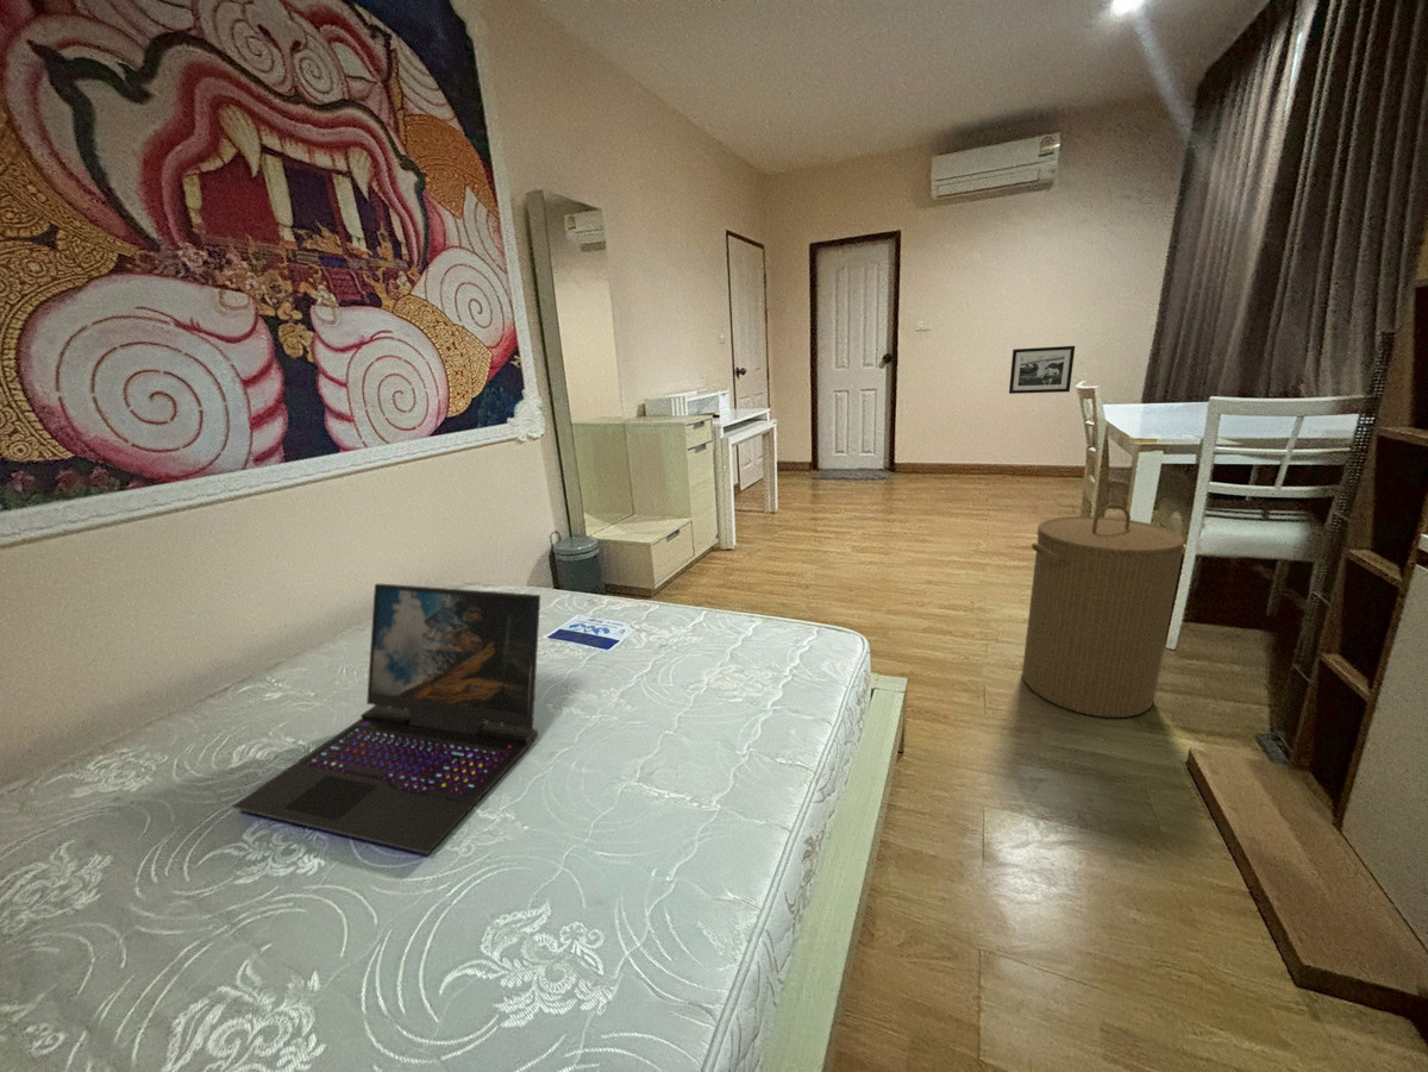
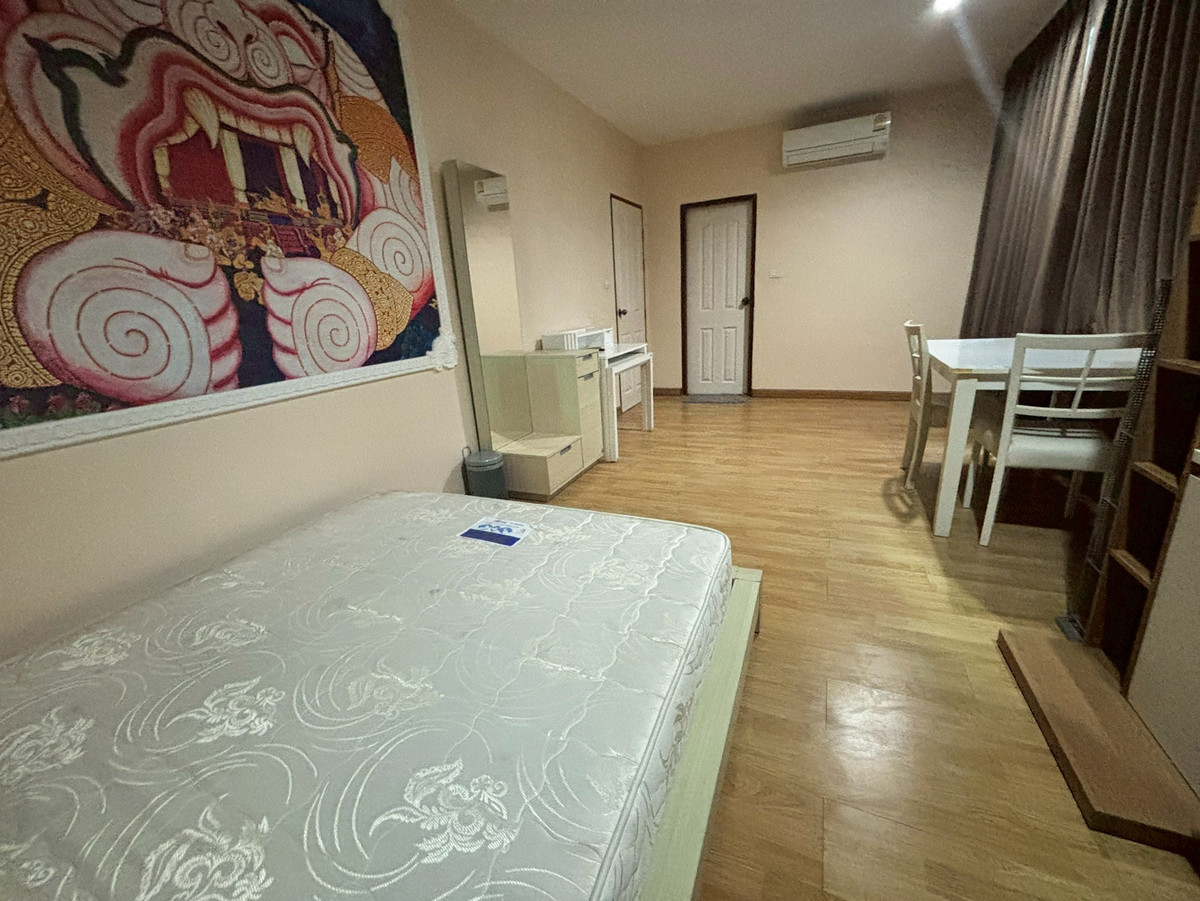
- laptop [231,582,541,855]
- laundry hamper [1021,502,1186,719]
- picture frame [1008,345,1076,395]
